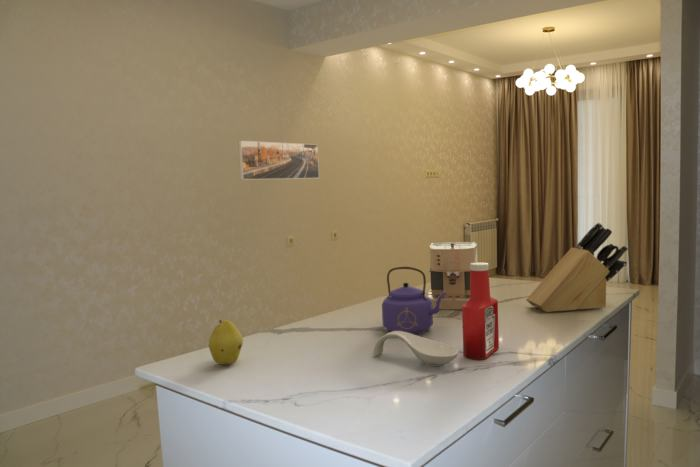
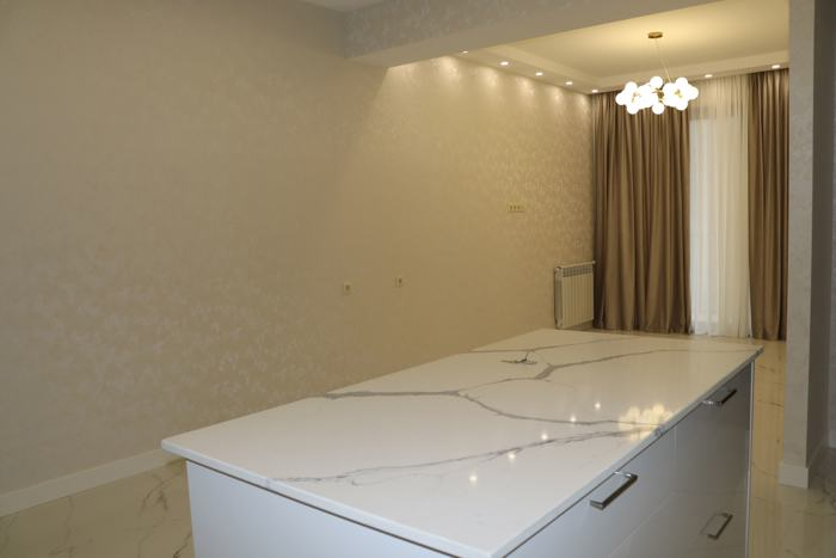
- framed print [237,140,320,181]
- fruit [208,319,244,366]
- knife block [525,222,629,313]
- kettle [381,266,447,335]
- soap bottle [461,262,500,361]
- spoon rest [372,331,460,367]
- coffee maker [425,241,479,310]
